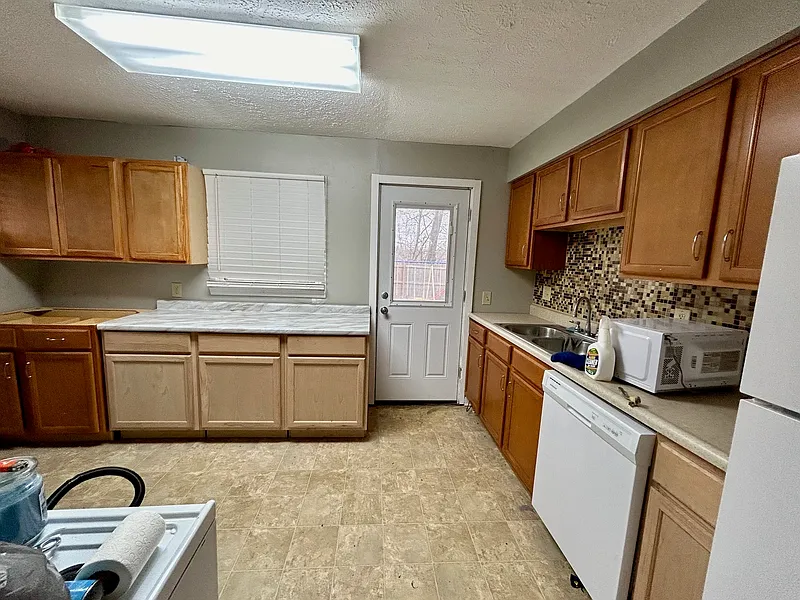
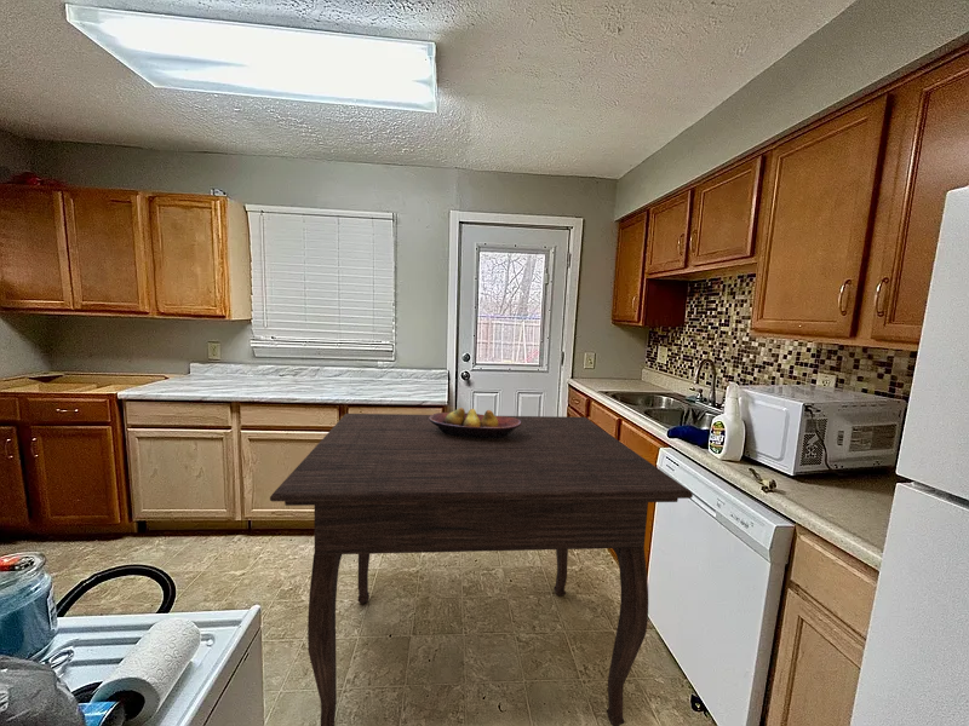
+ dining table [269,413,694,726]
+ fruit bowl [429,407,521,438]
